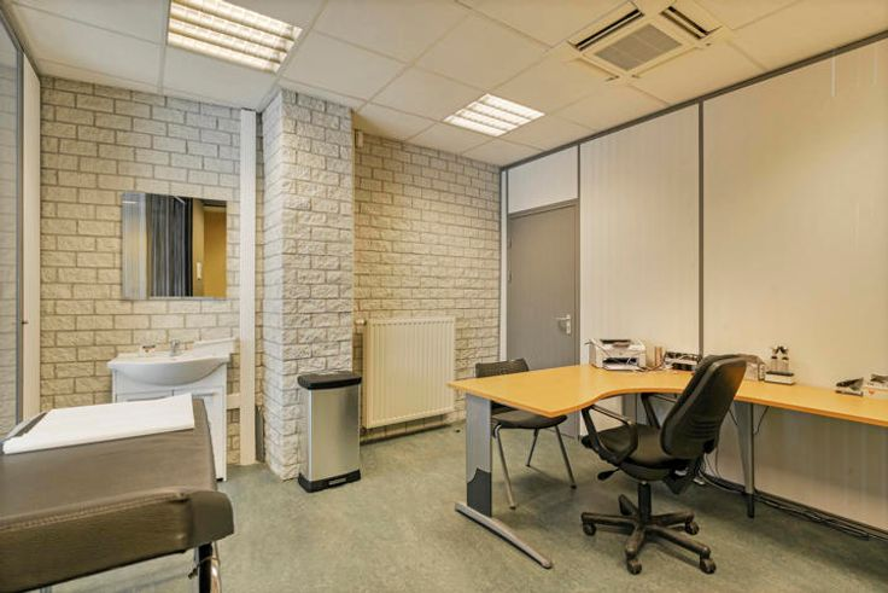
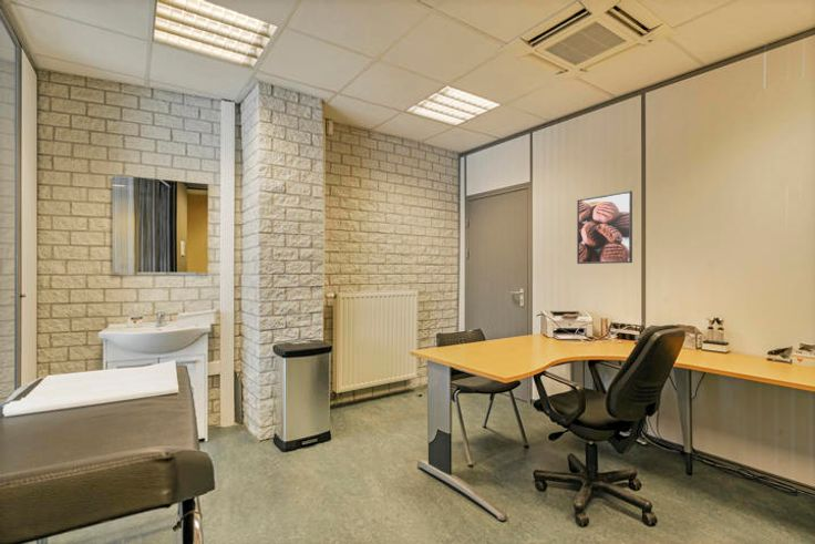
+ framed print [576,189,633,265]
